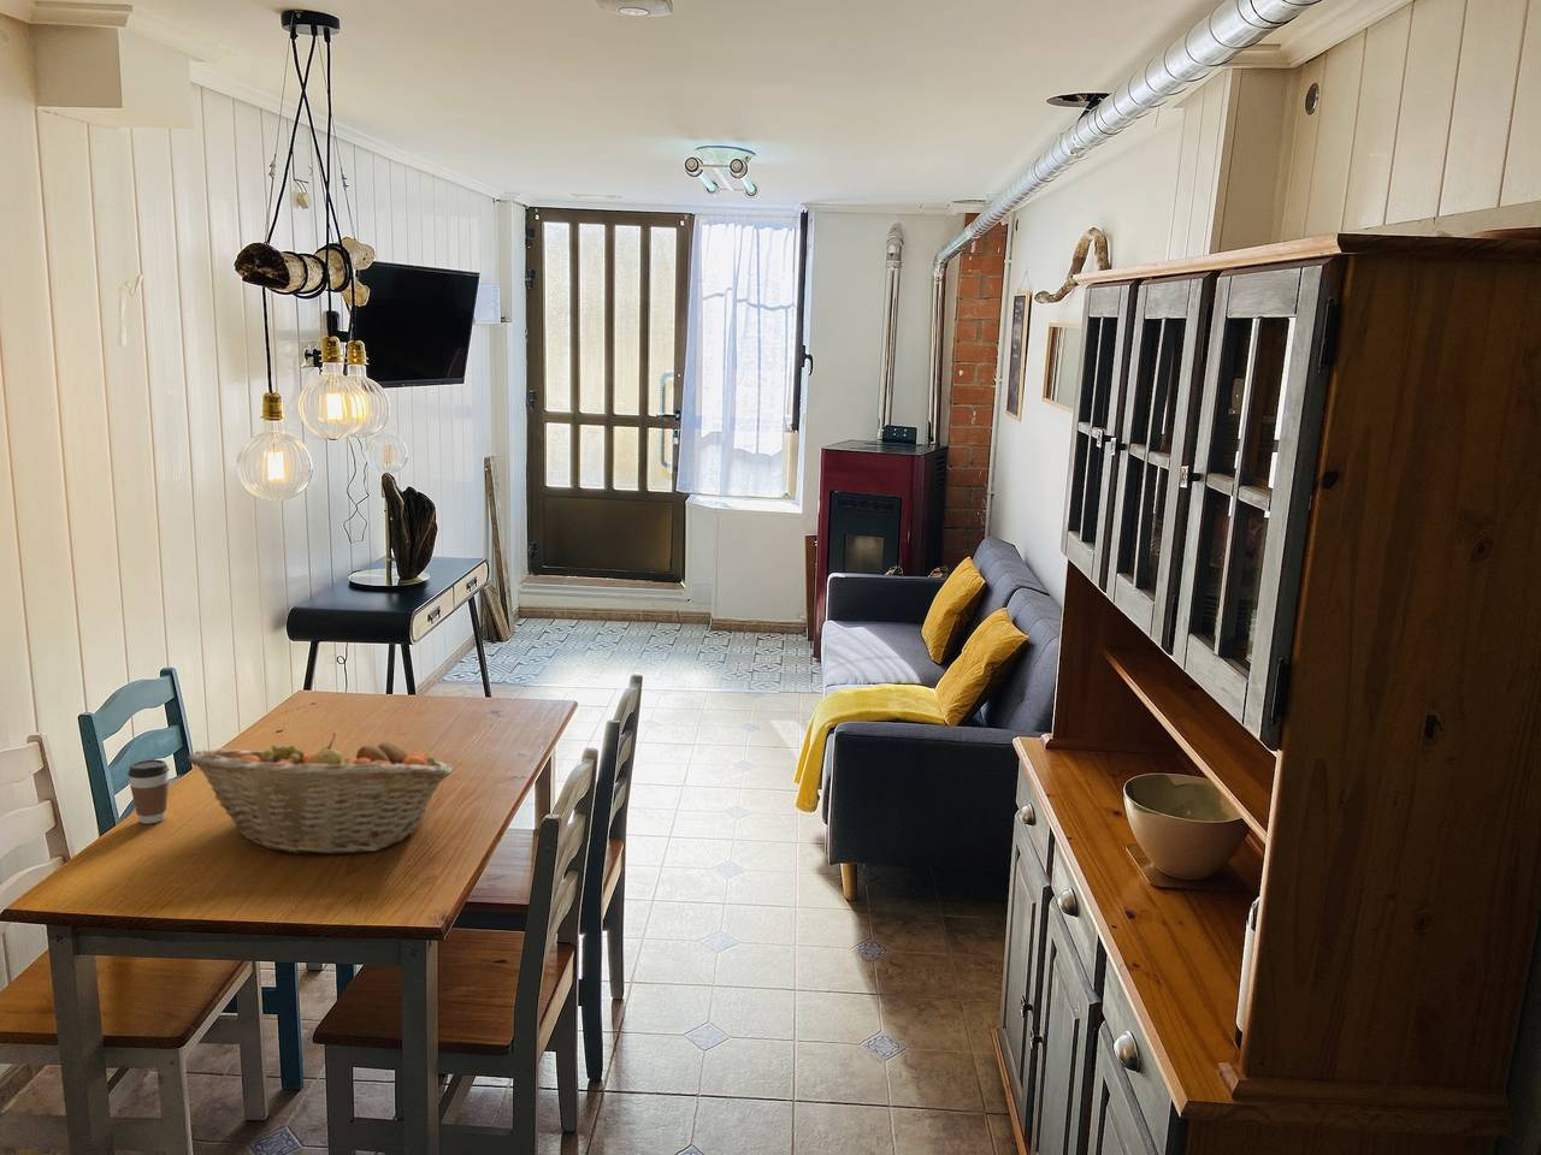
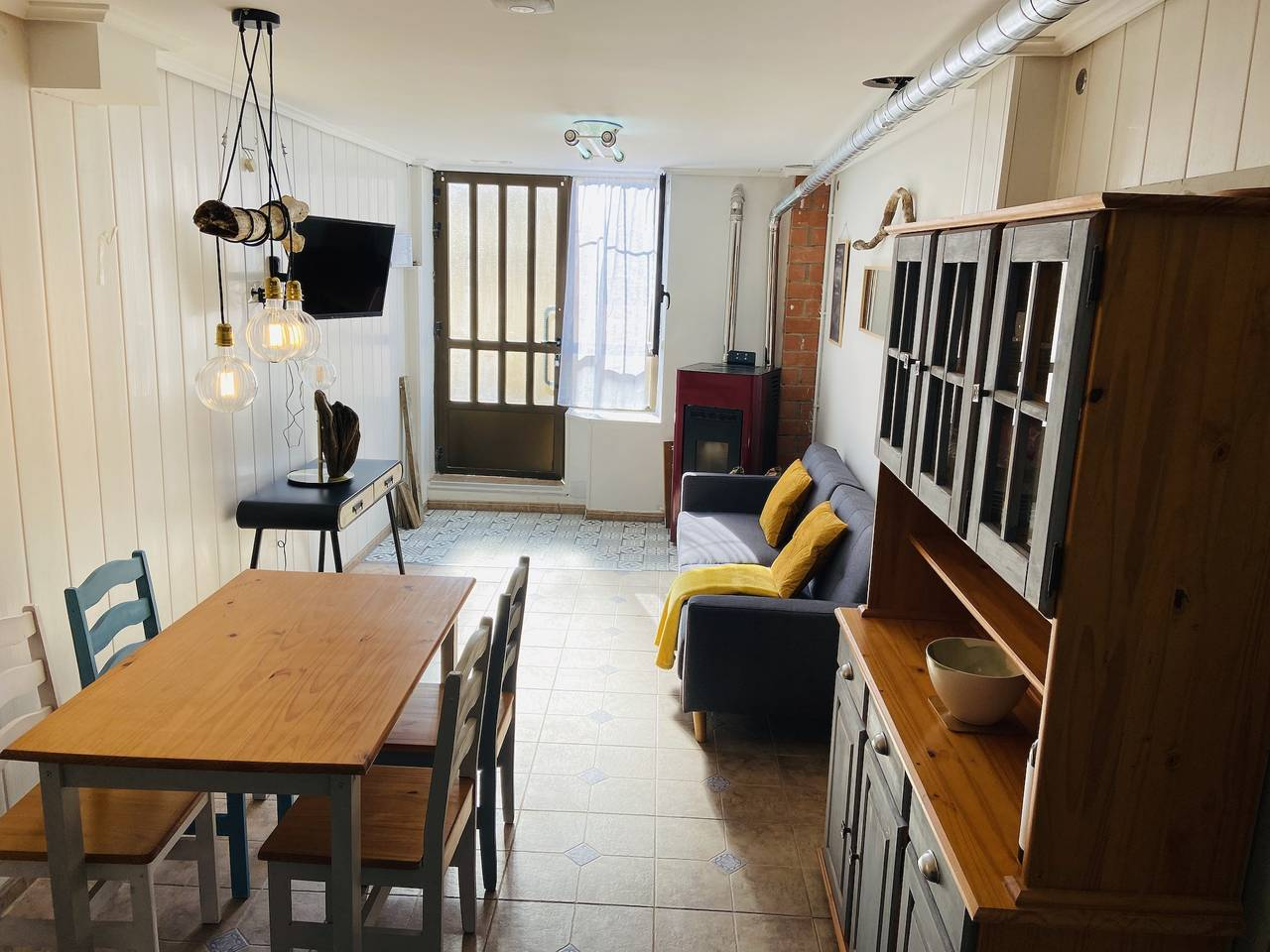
- coffee cup [126,759,170,824]
- fruit basket [187,732,454,855]
